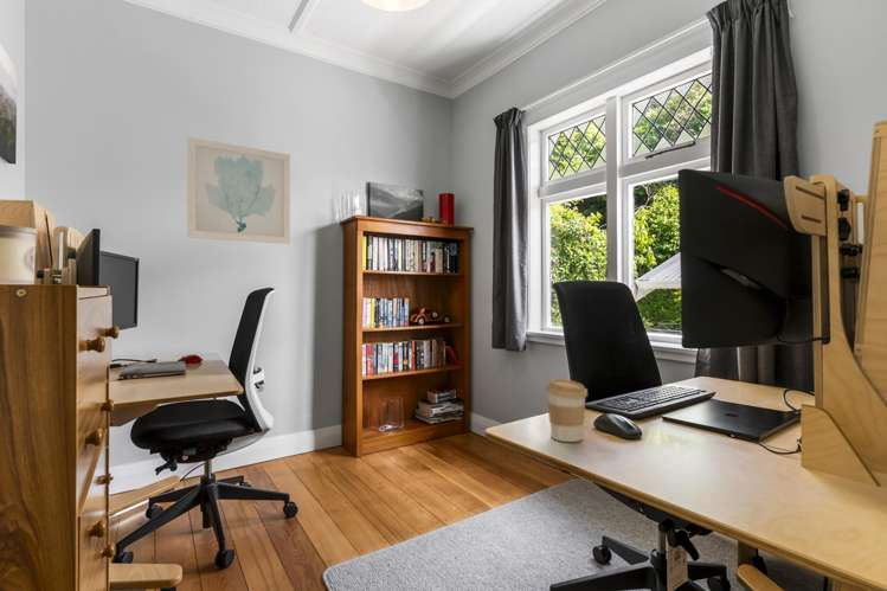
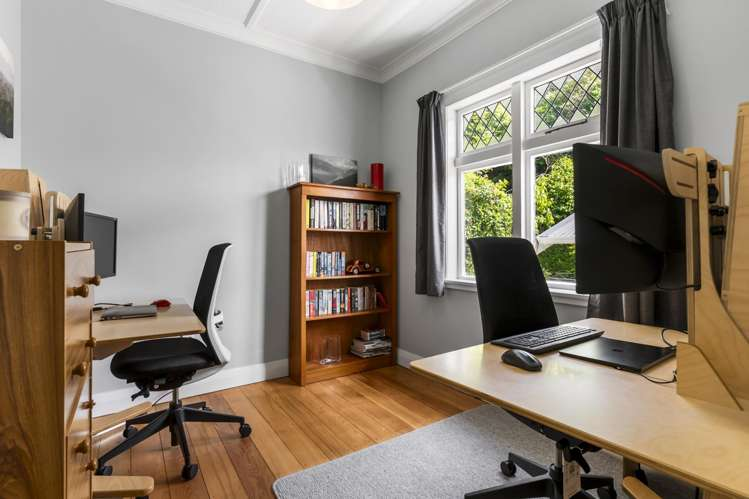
- coffee cup [545,378,589,443]
- wall art [186,136,291,245]
